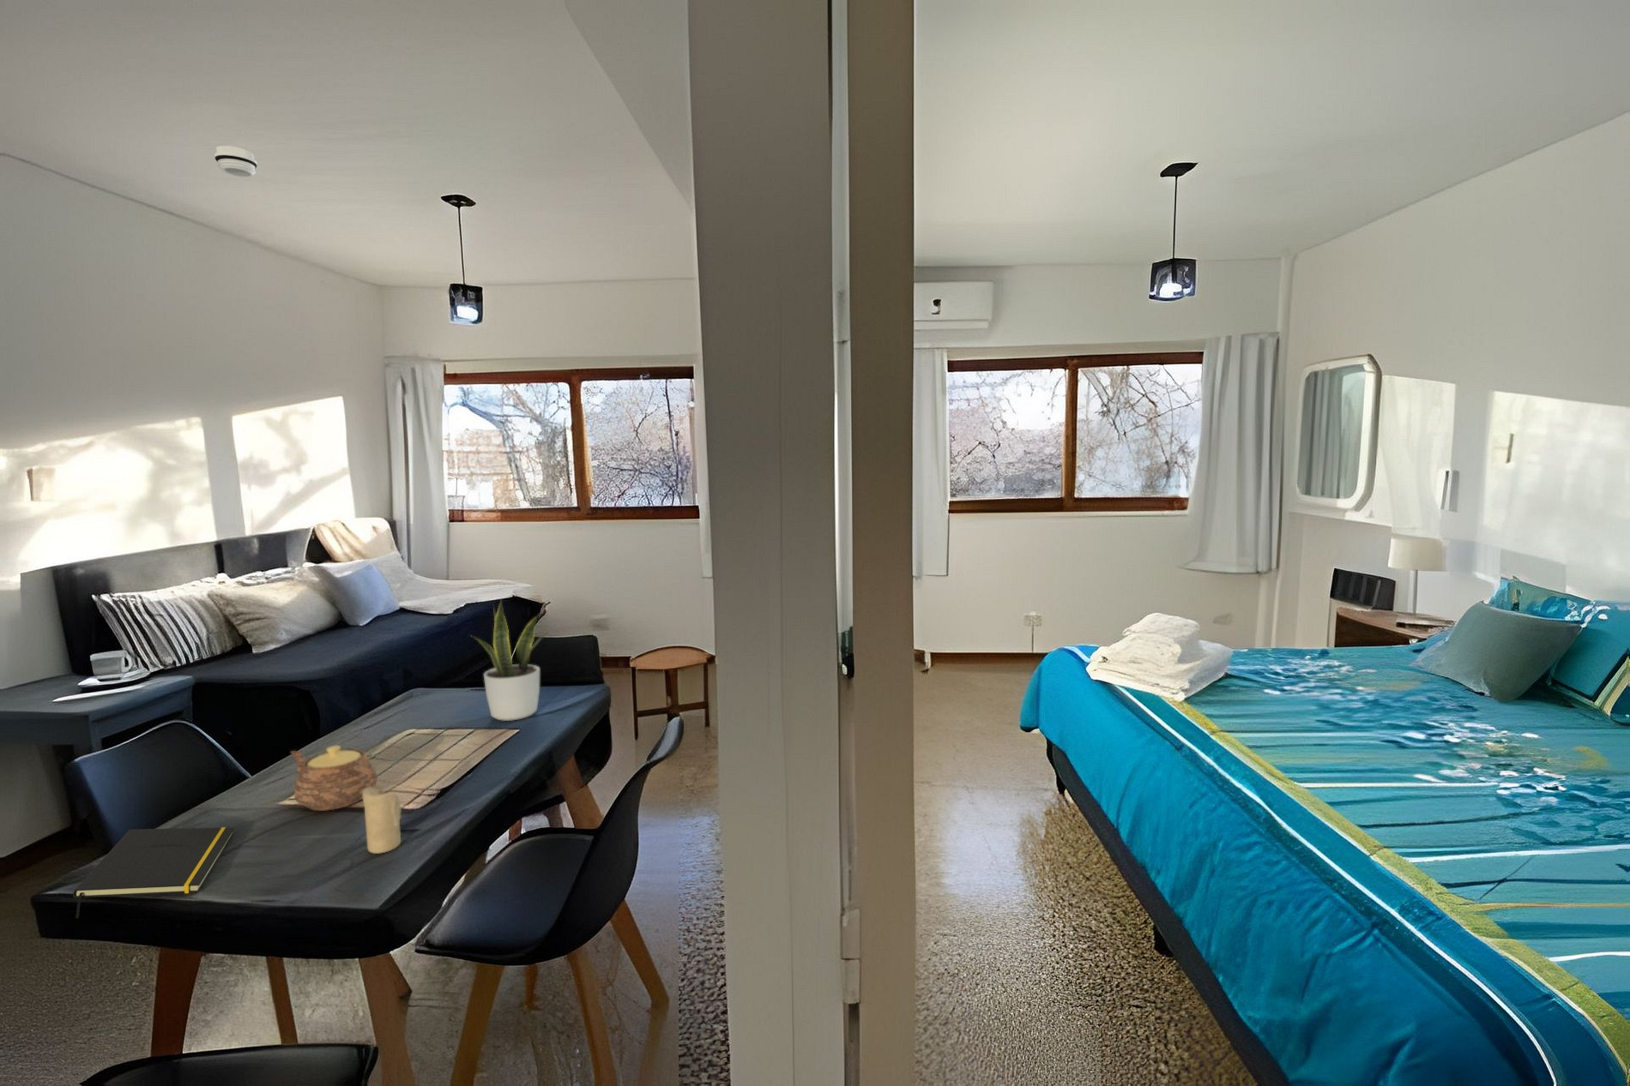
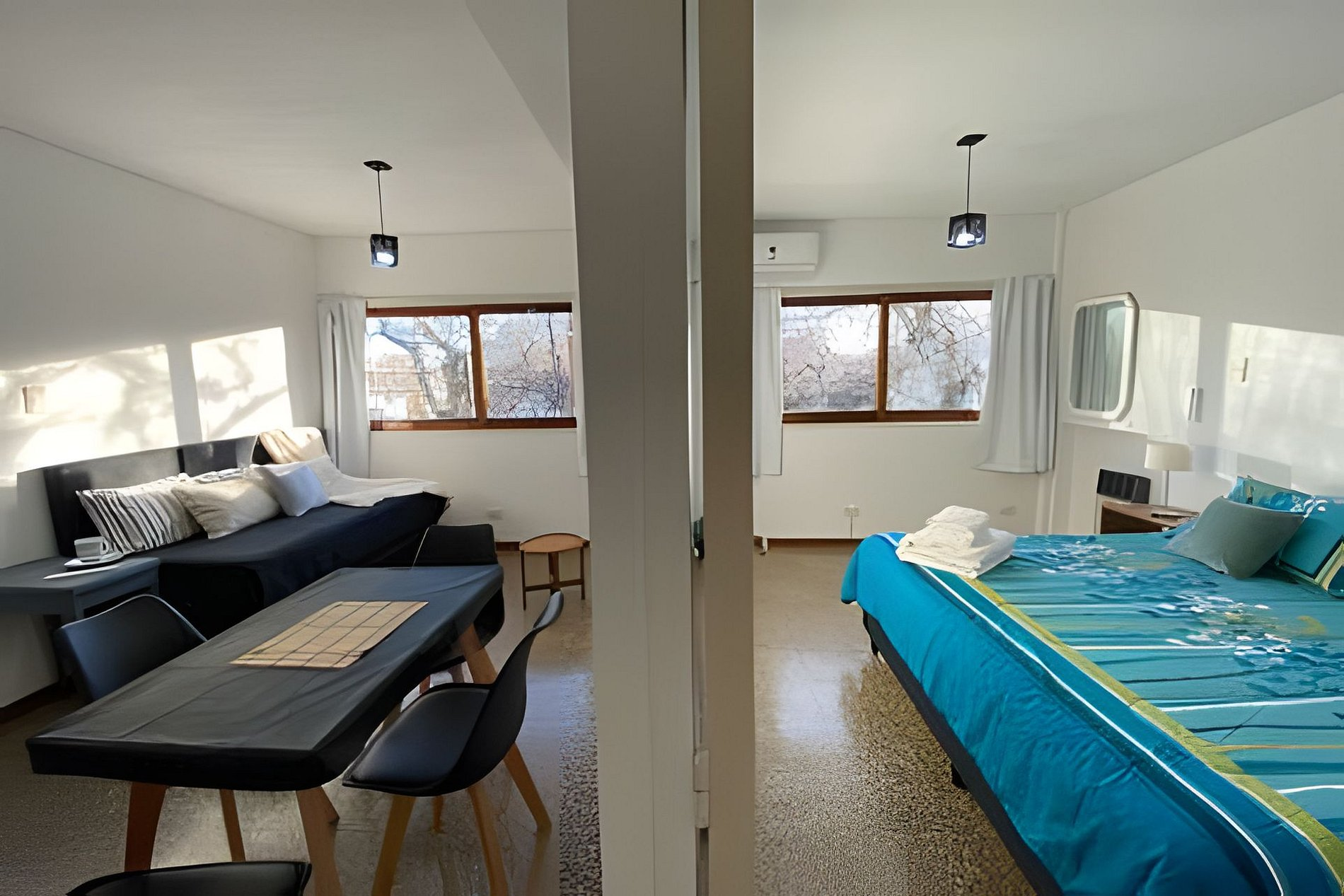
- candle [363,787,401,854]
- teapot [290,745,378,812]
- potted plant [469,598,552,721]
- notepad [72,827,235,919]
- smoke detector [213,145,258,177]
